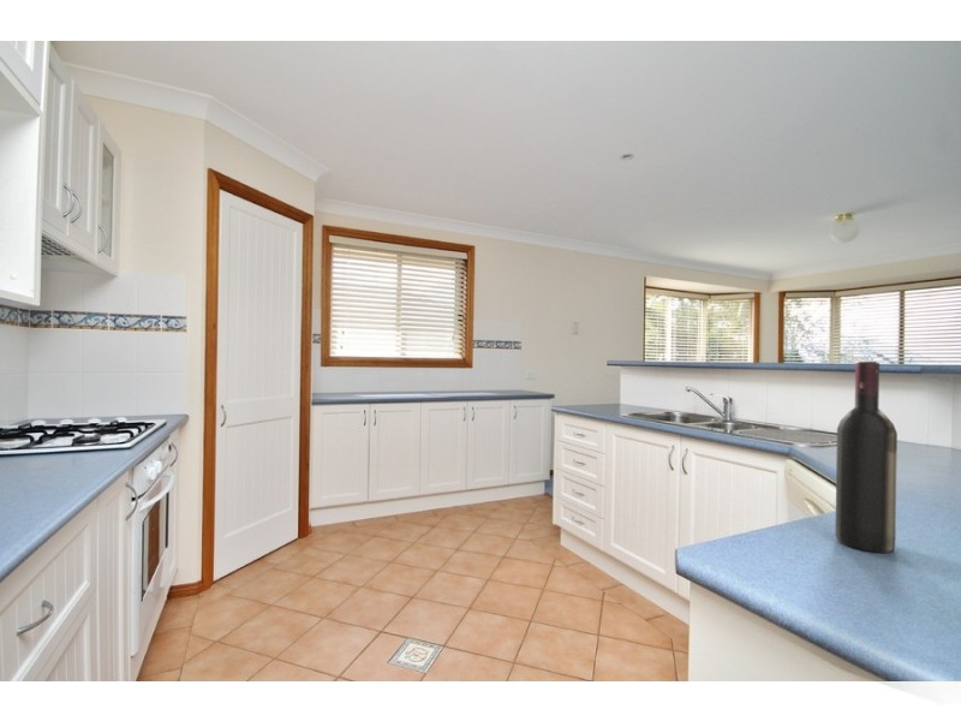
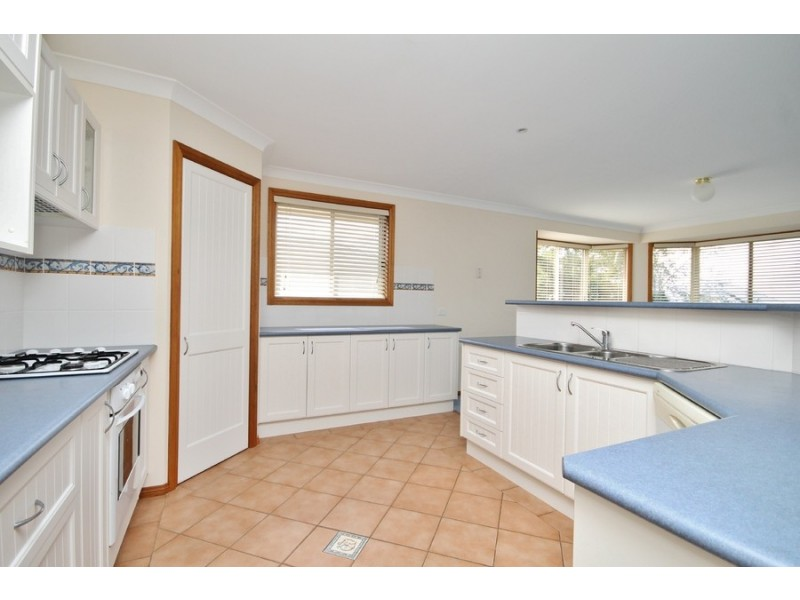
- wine bottle [834,360,899,554]
